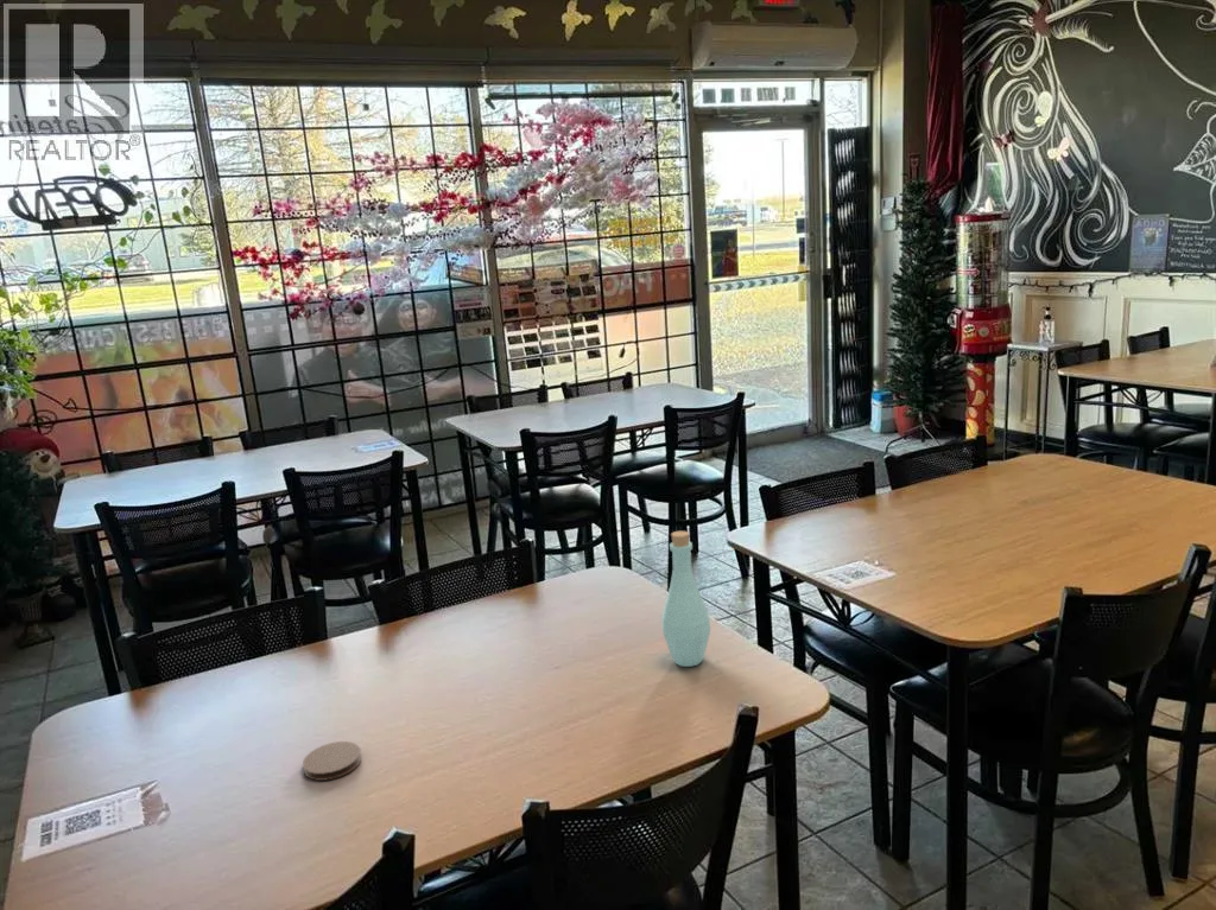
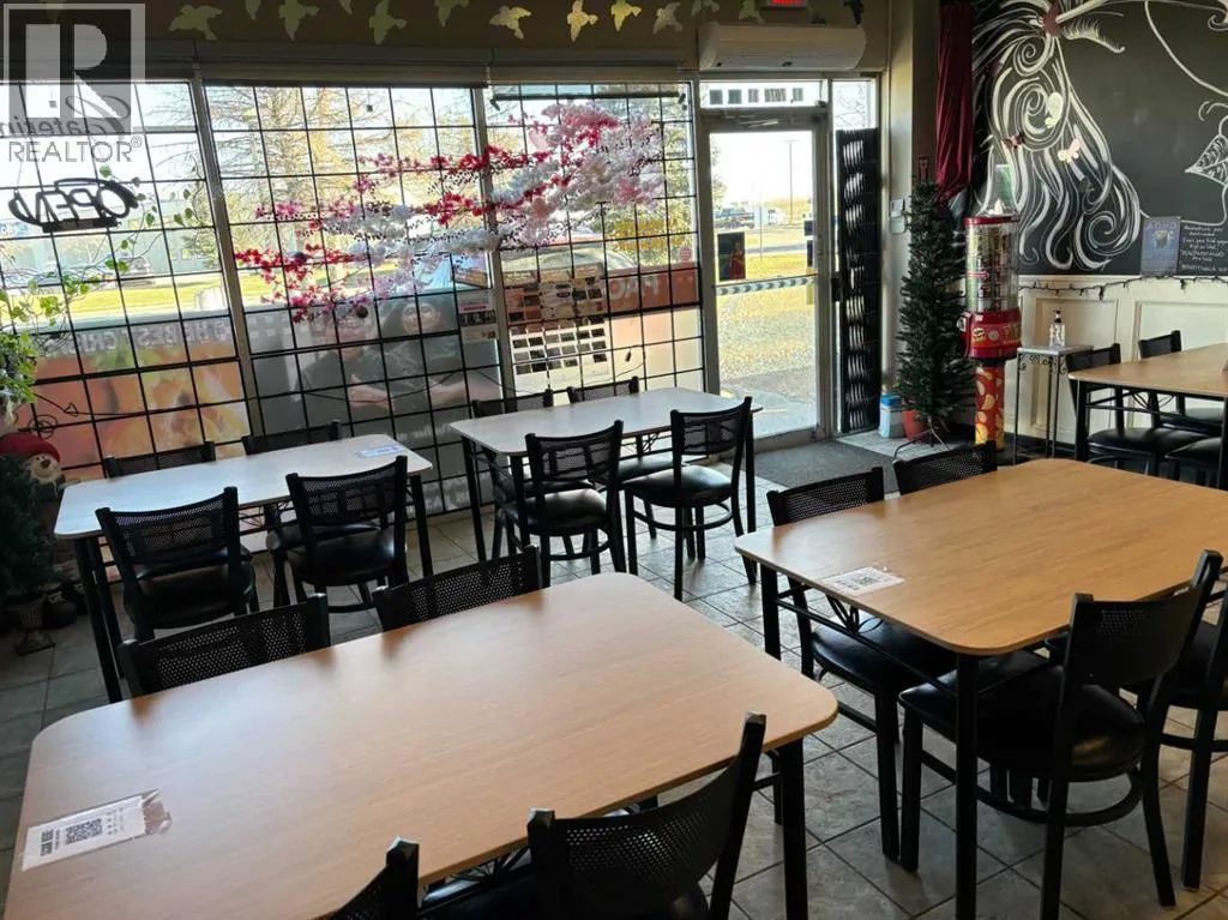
- coaster [302,740,362,782]
- bottle [660,530,711,668]
